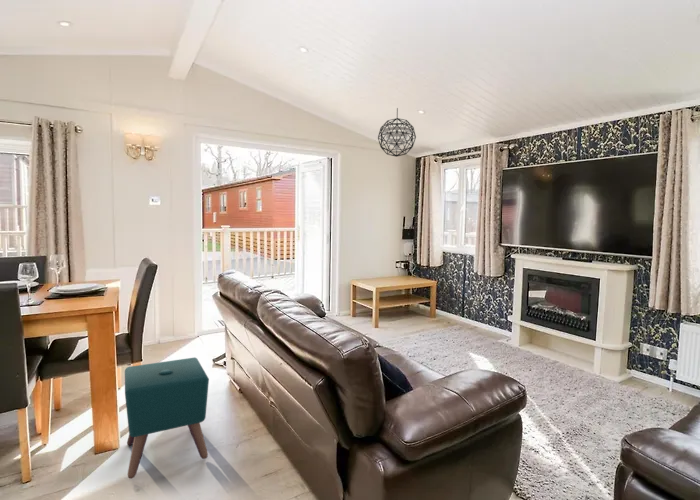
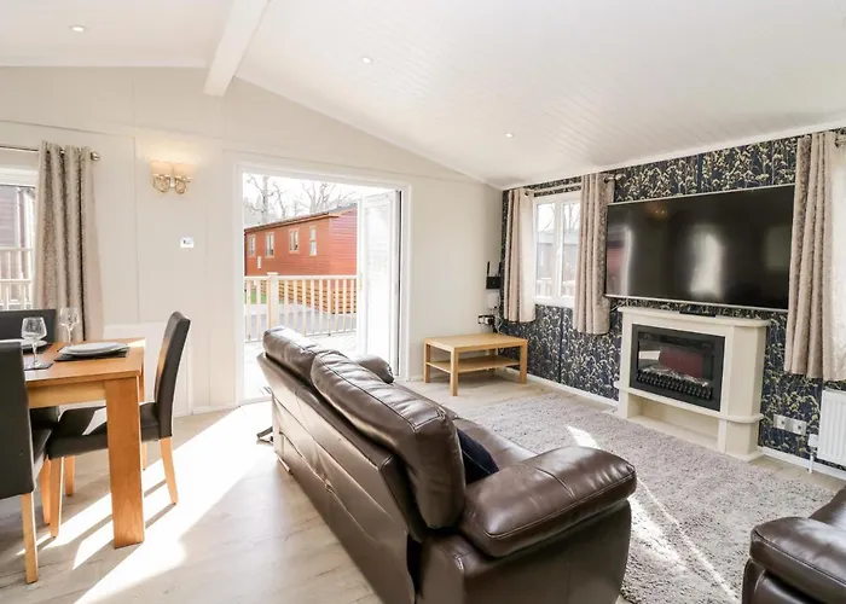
- pendant light [377,107,417,157]
- ottoman [124,356,210,480]
